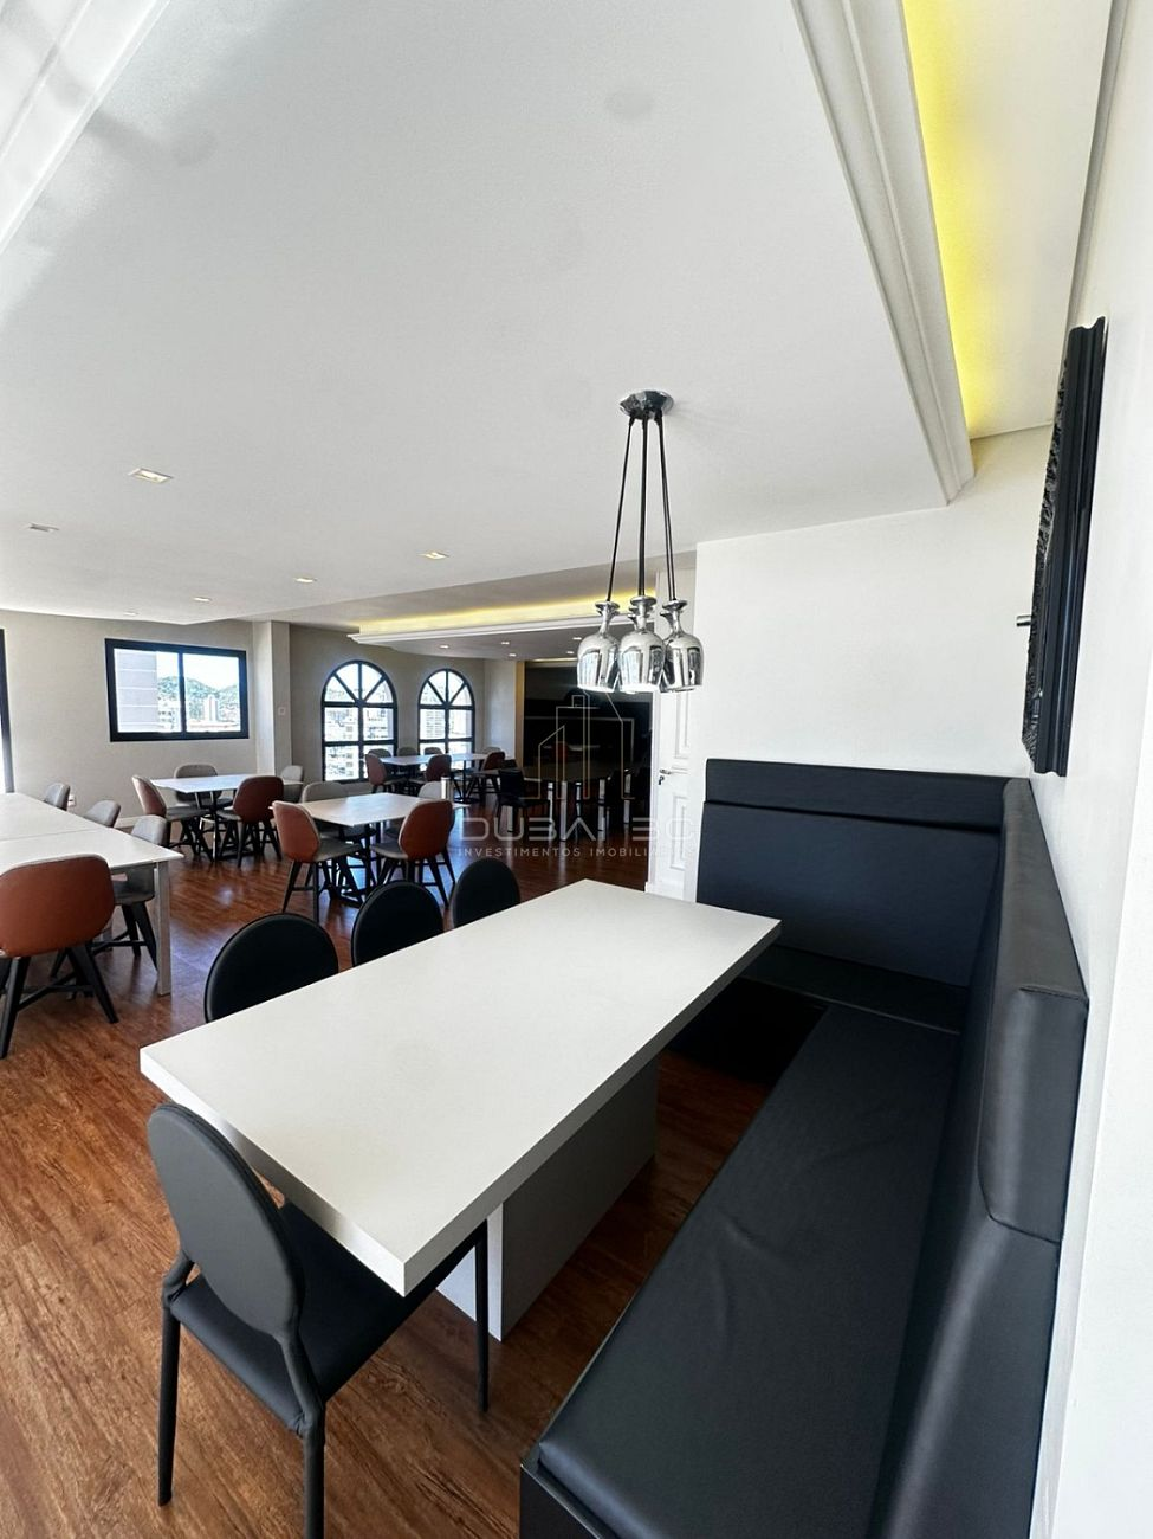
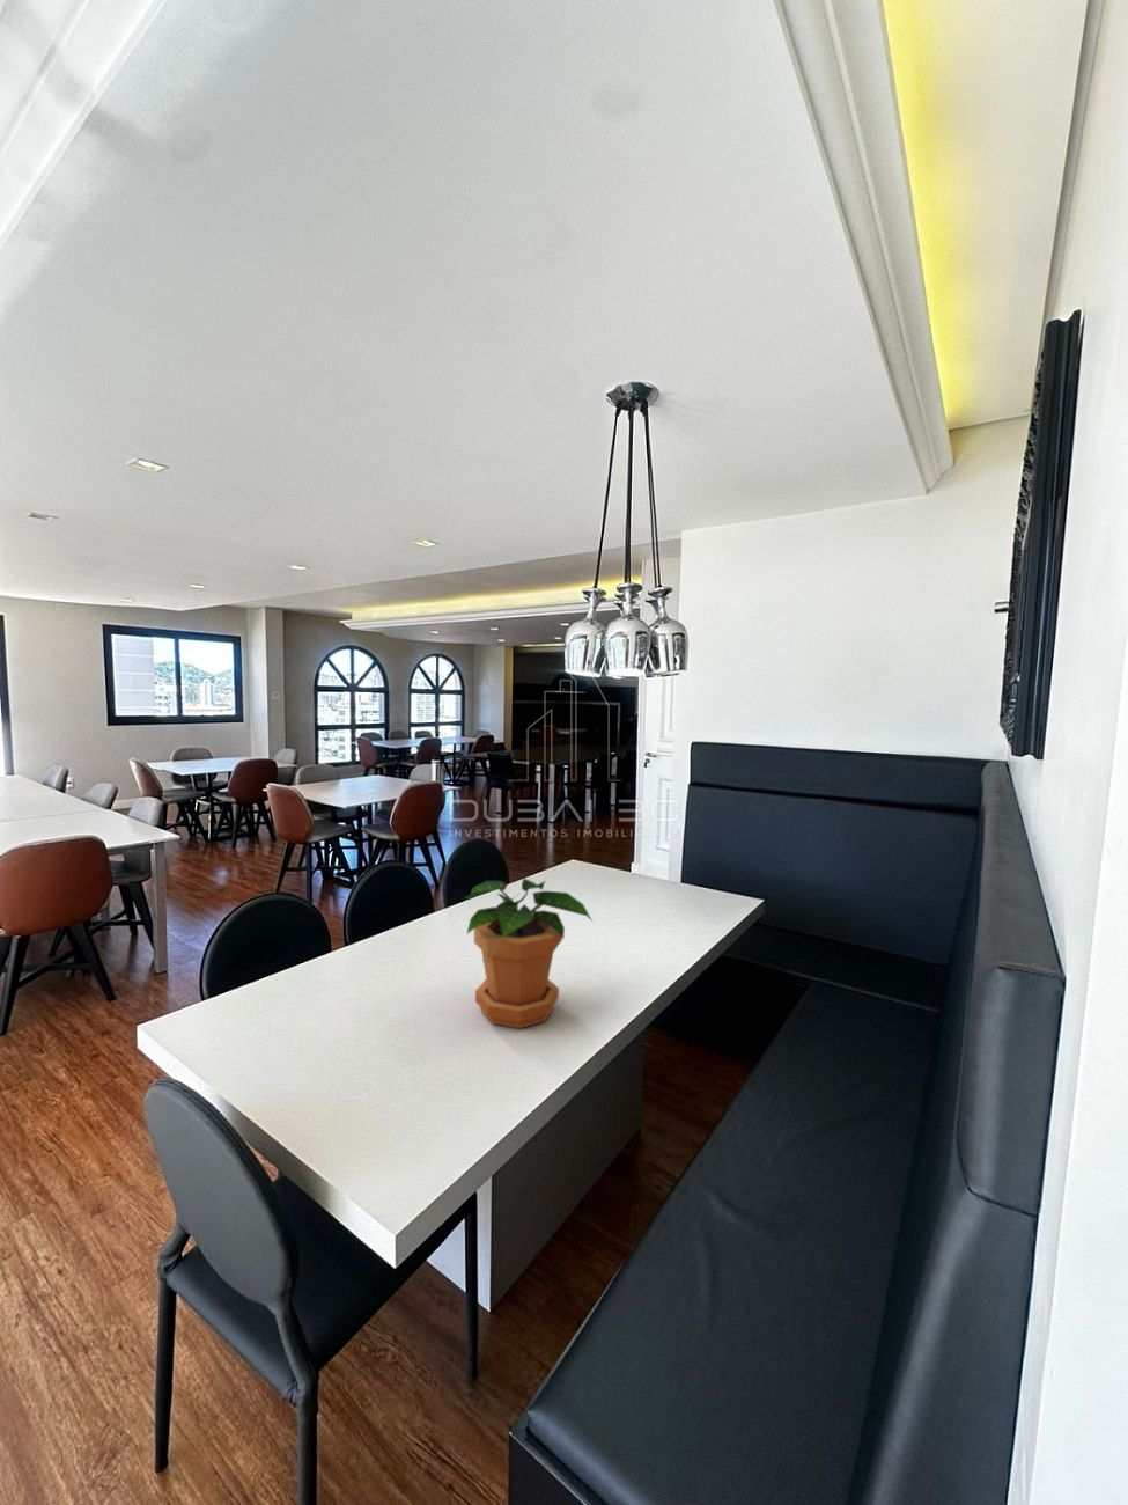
+ potted plant [464,878,595,1029]
